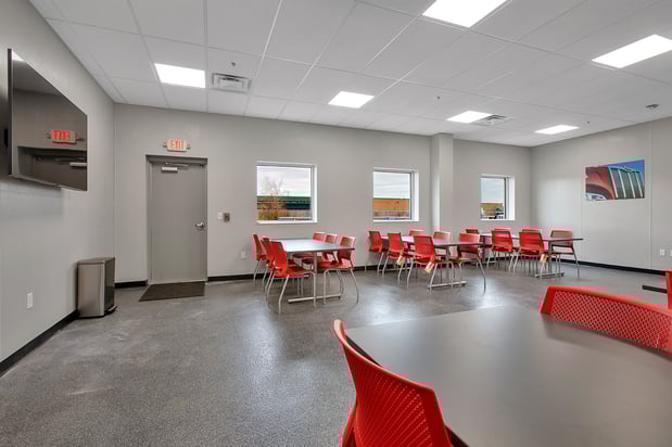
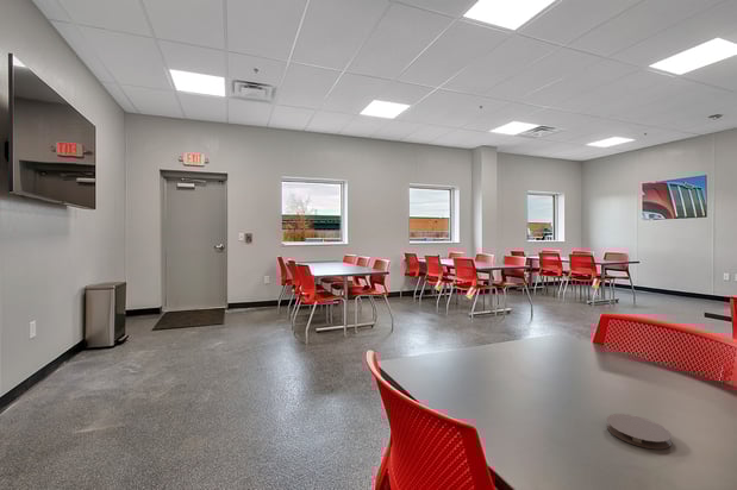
+ coaster [606,413,673,451]
